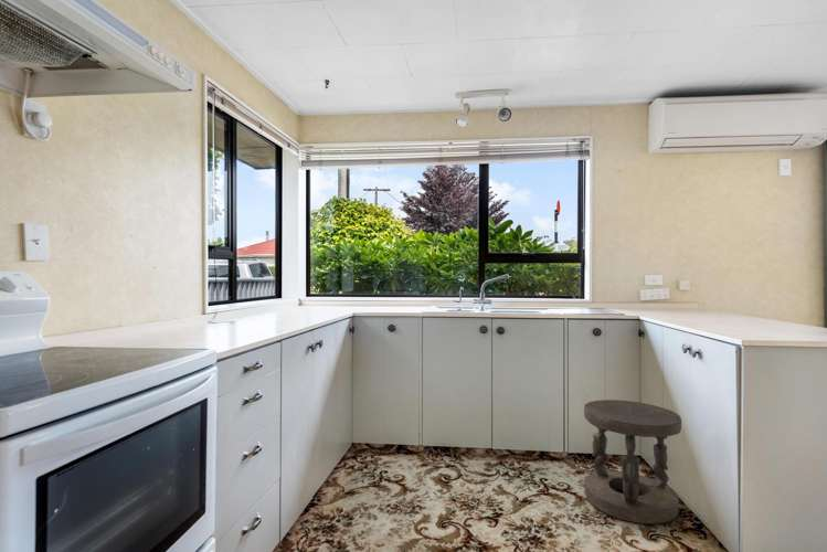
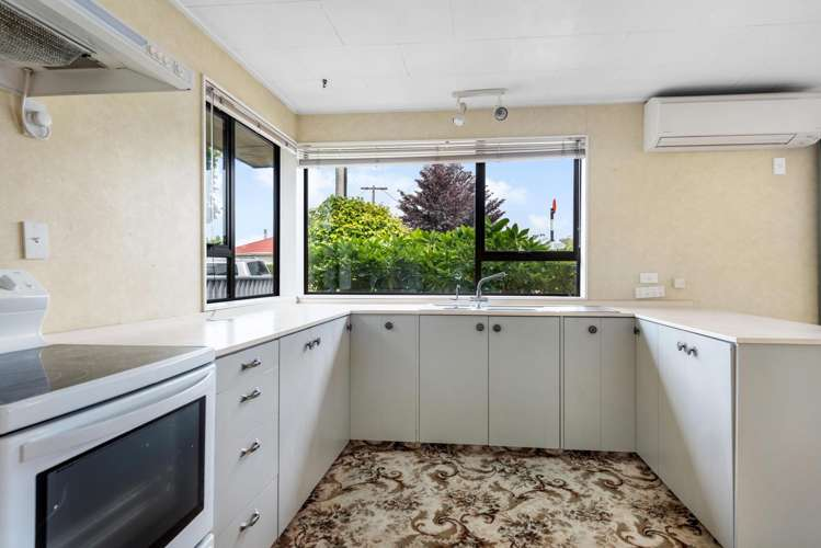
- stool [583,399,682,526]
